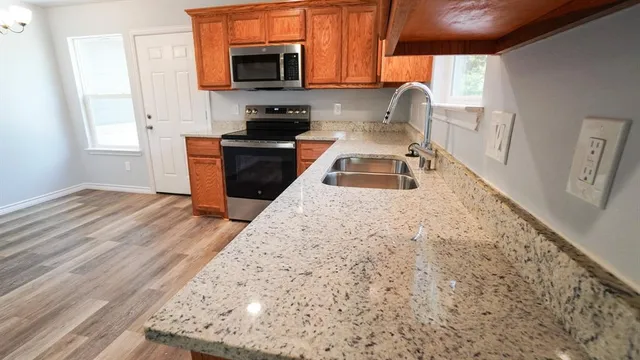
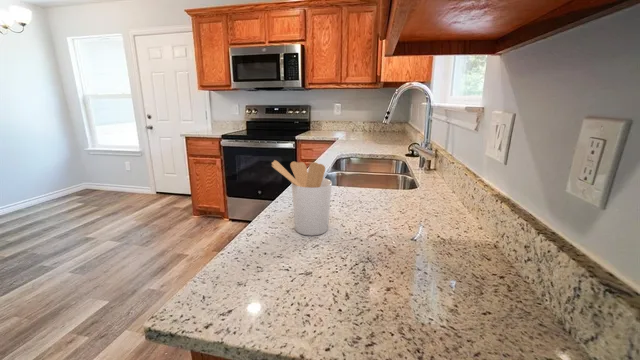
+ utensil holder [271,159,333,237]
